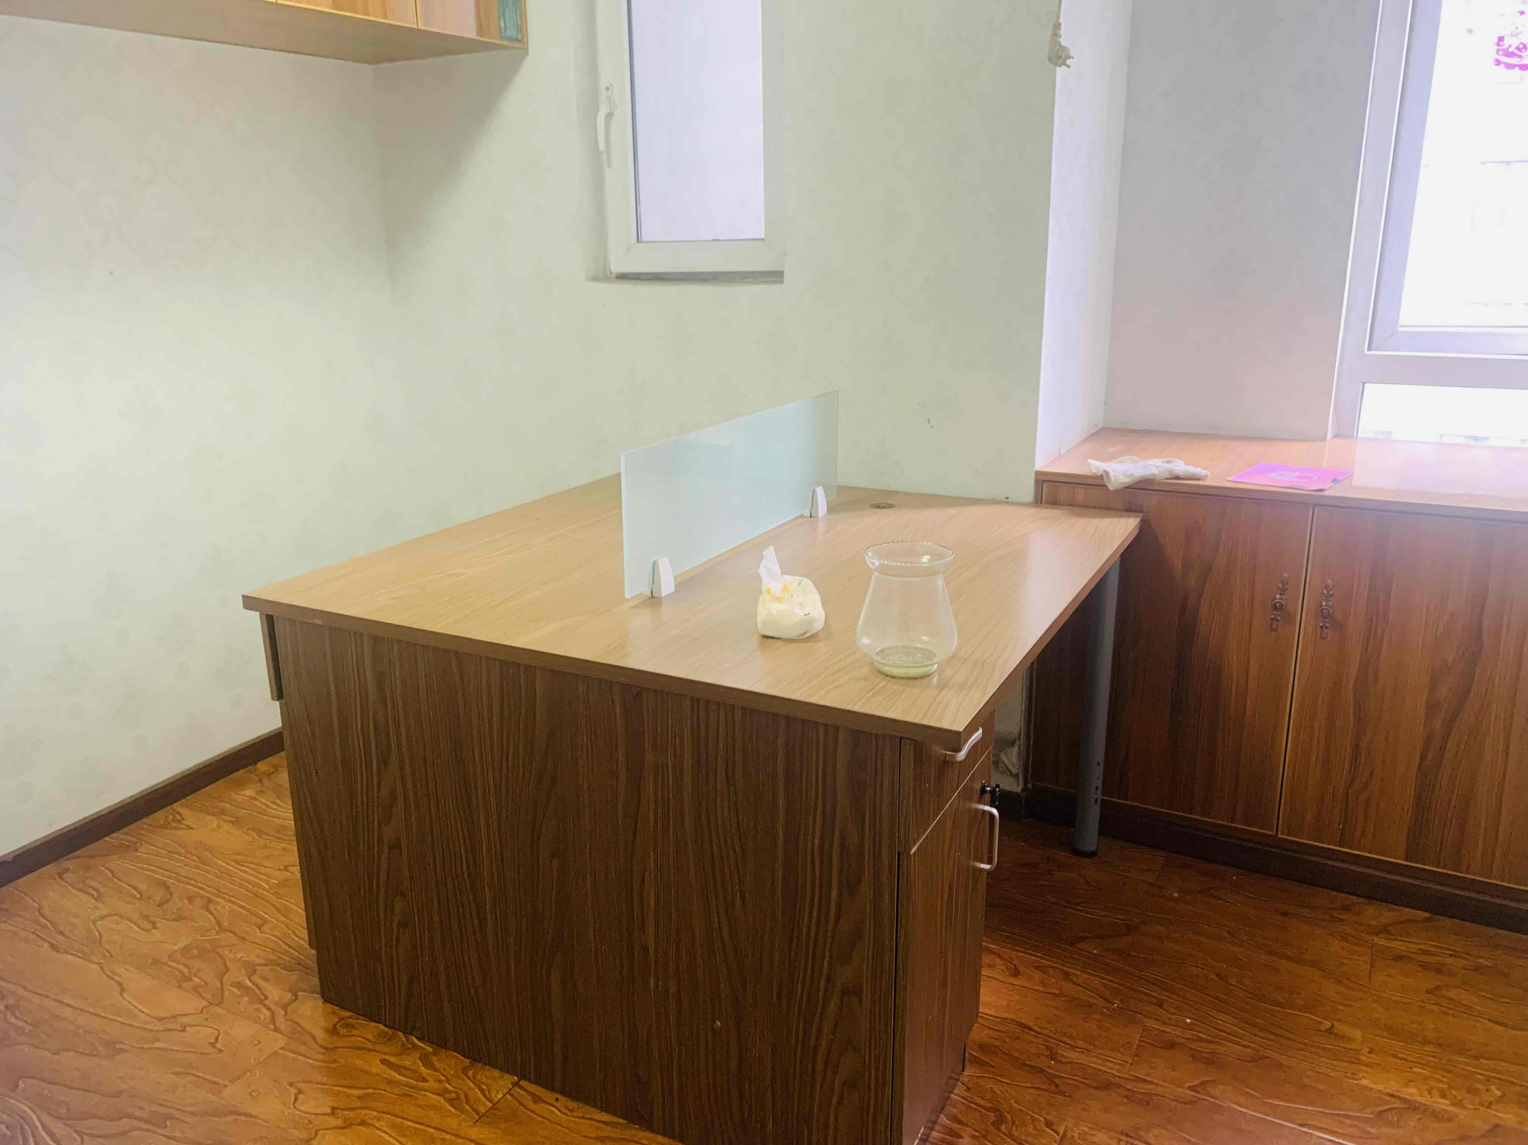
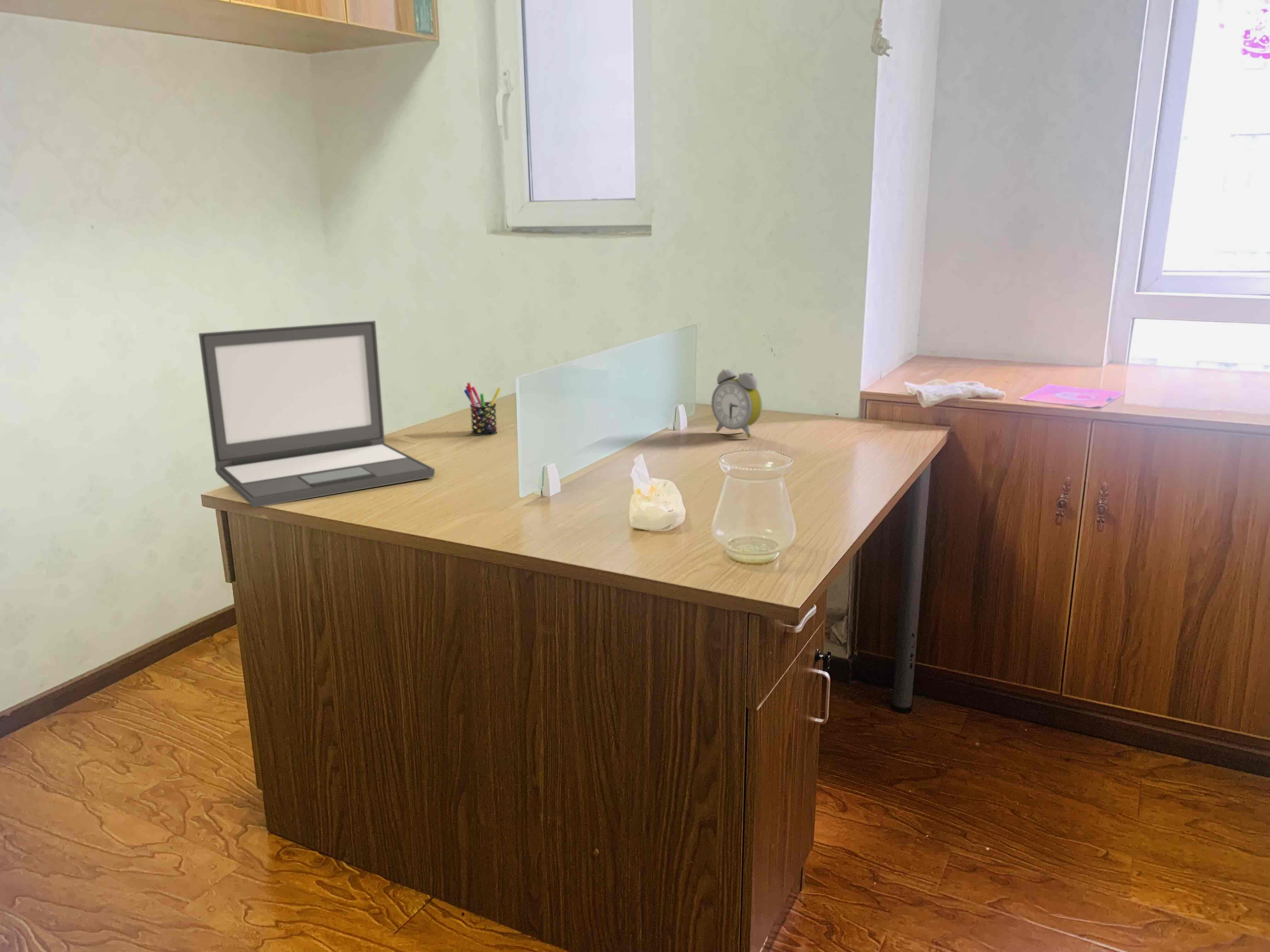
+ laptop [198,320,435,508]
+ pen holder [463,382,501,436]
+ alarm clock [711,369,763,438]
